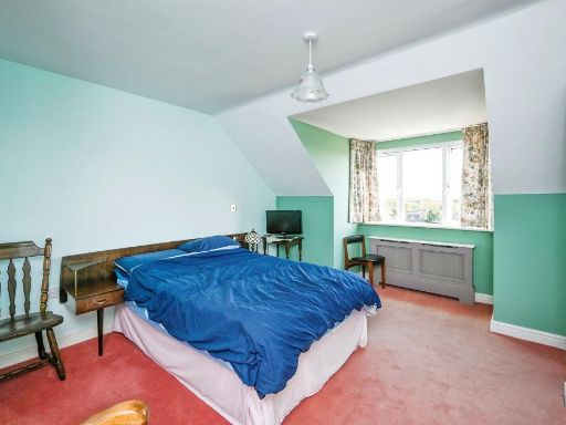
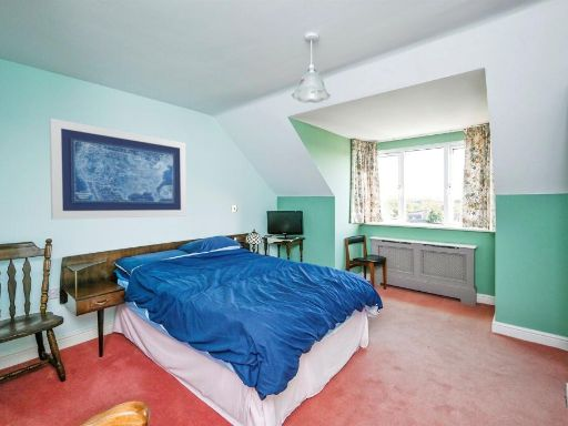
+ wall art [49,118,187,221]
